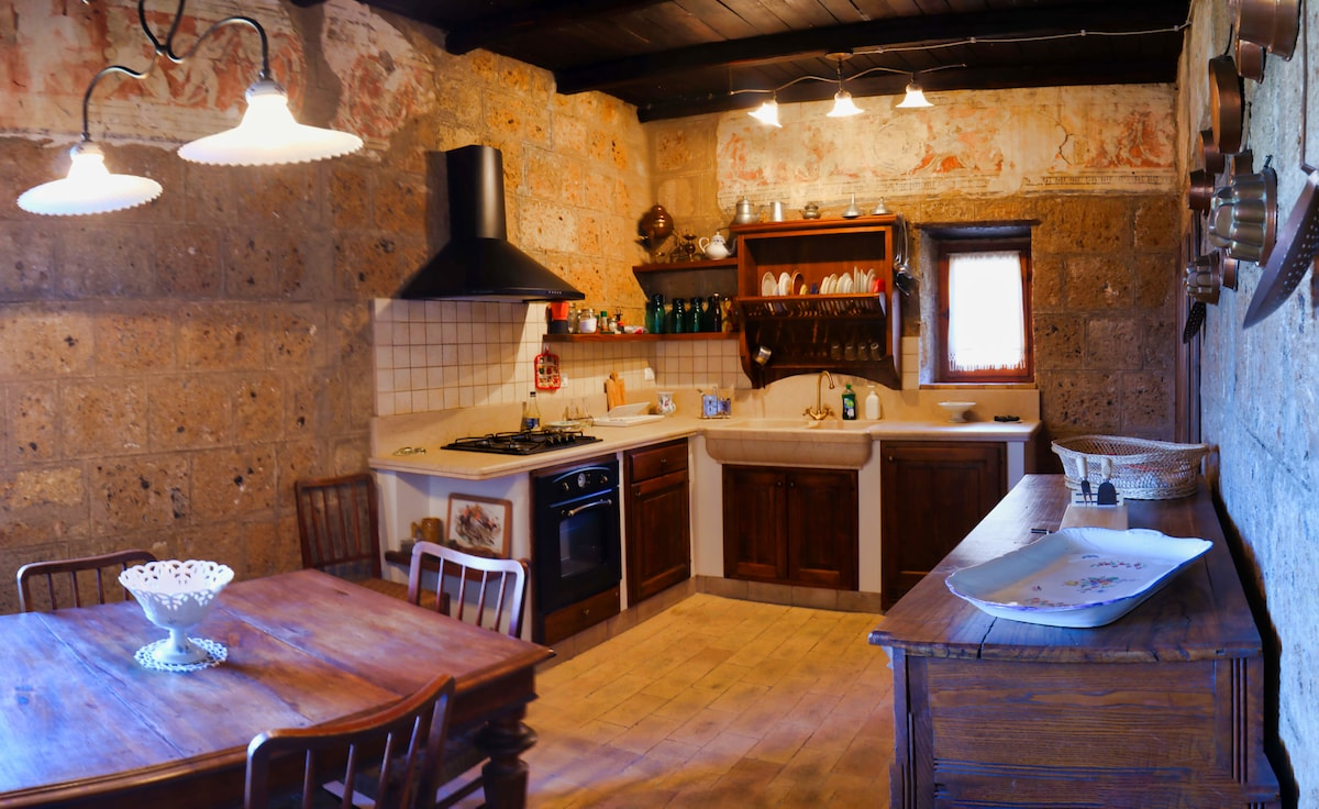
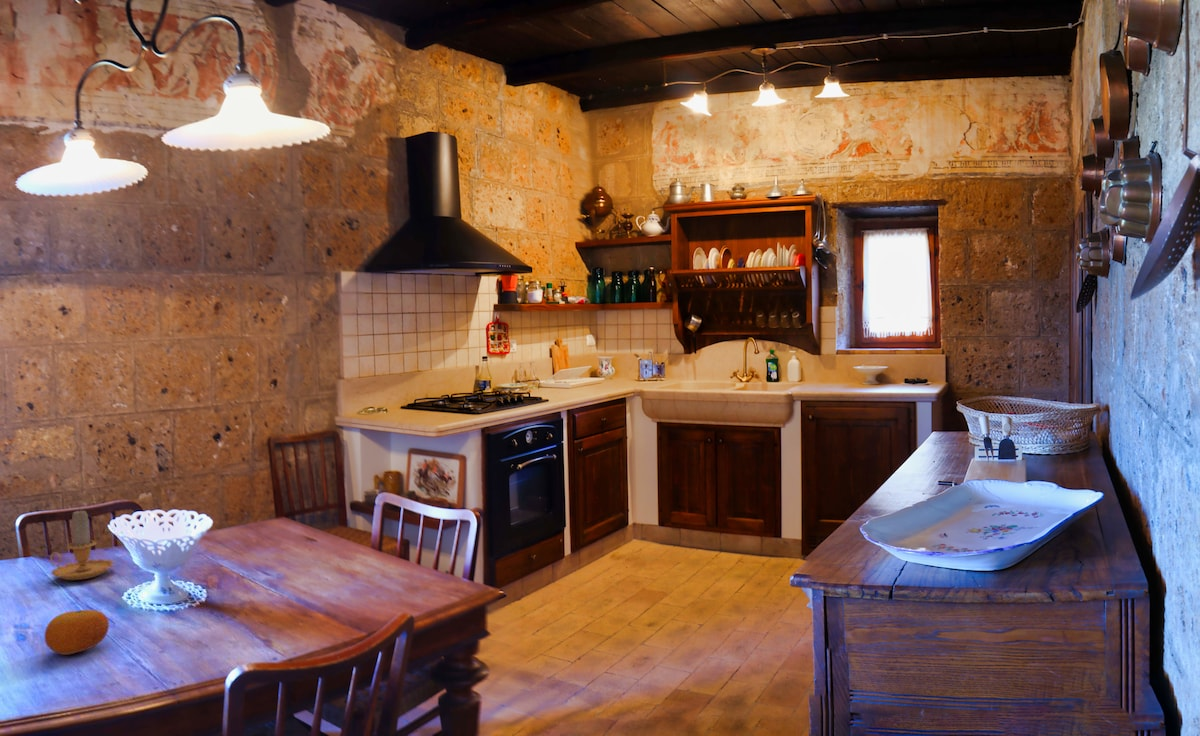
+ fruit [43,609,110,656]
+ candle [49,507,115,581]
